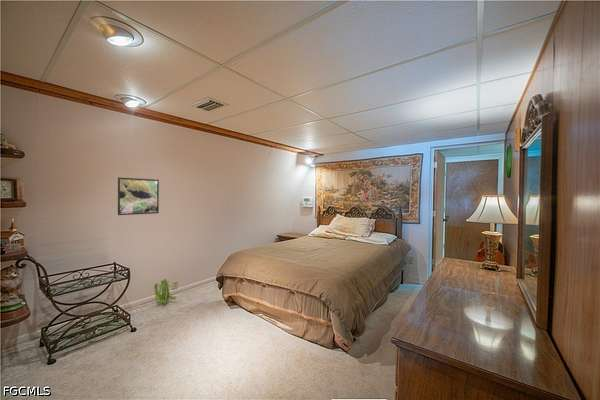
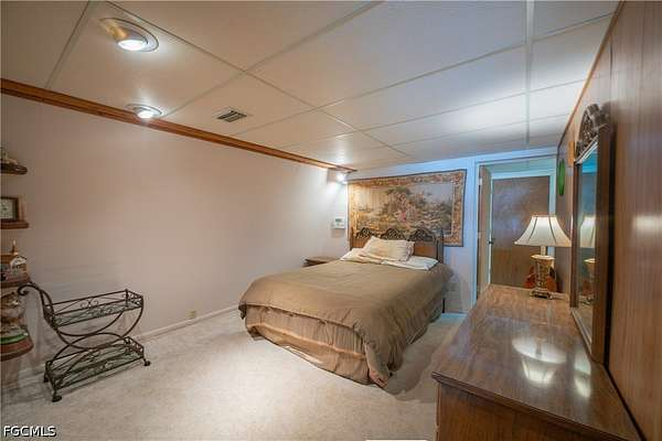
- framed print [117,176,160,216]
- decorative plant [153,278,177,306]
